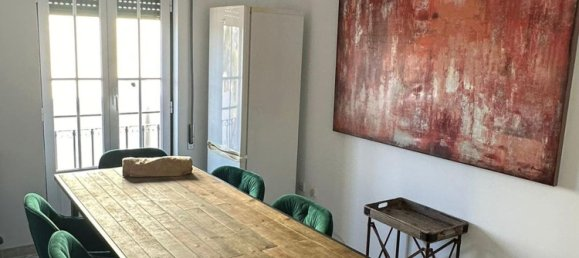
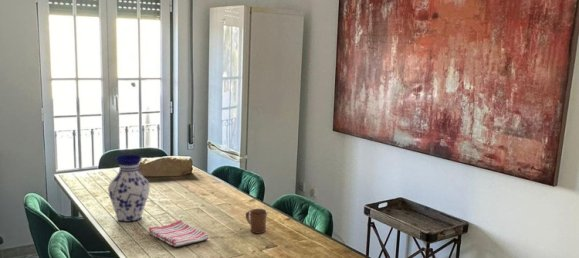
+ mug [245,208,269,234]
+ dish towel [148,219,210,248]
+ vase [107,154,151,223]
